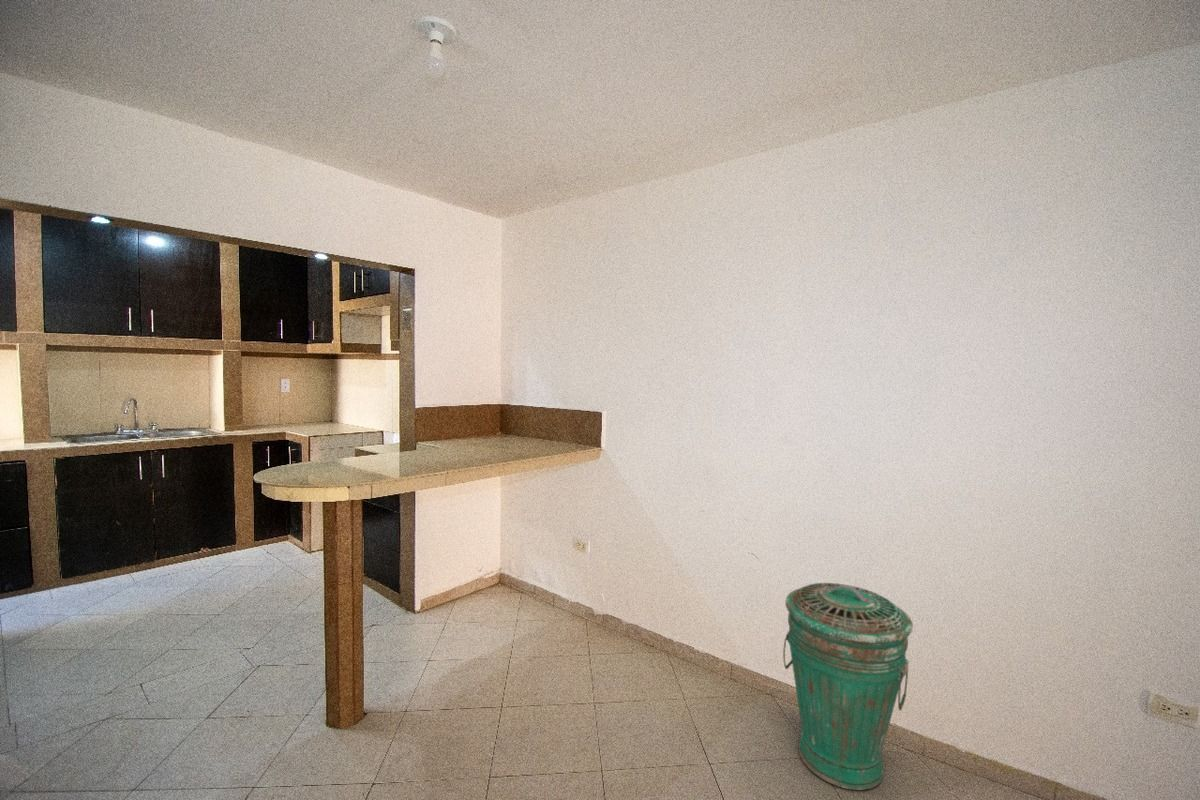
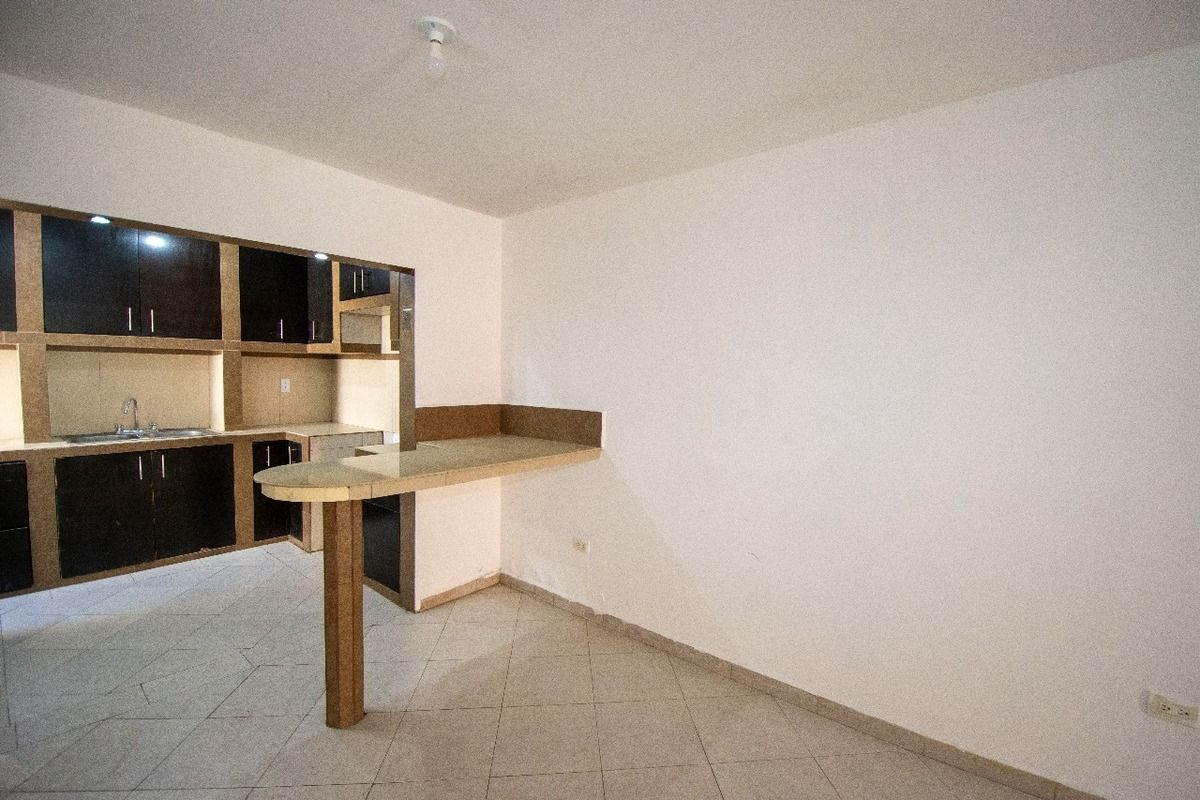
- trash can [782,582,914,791]
